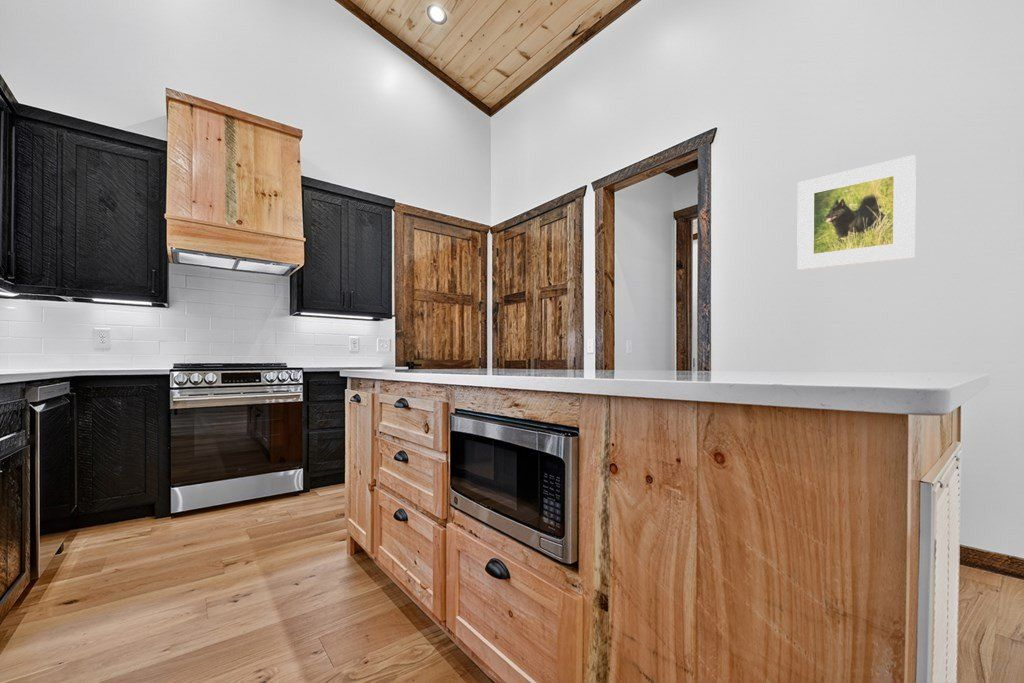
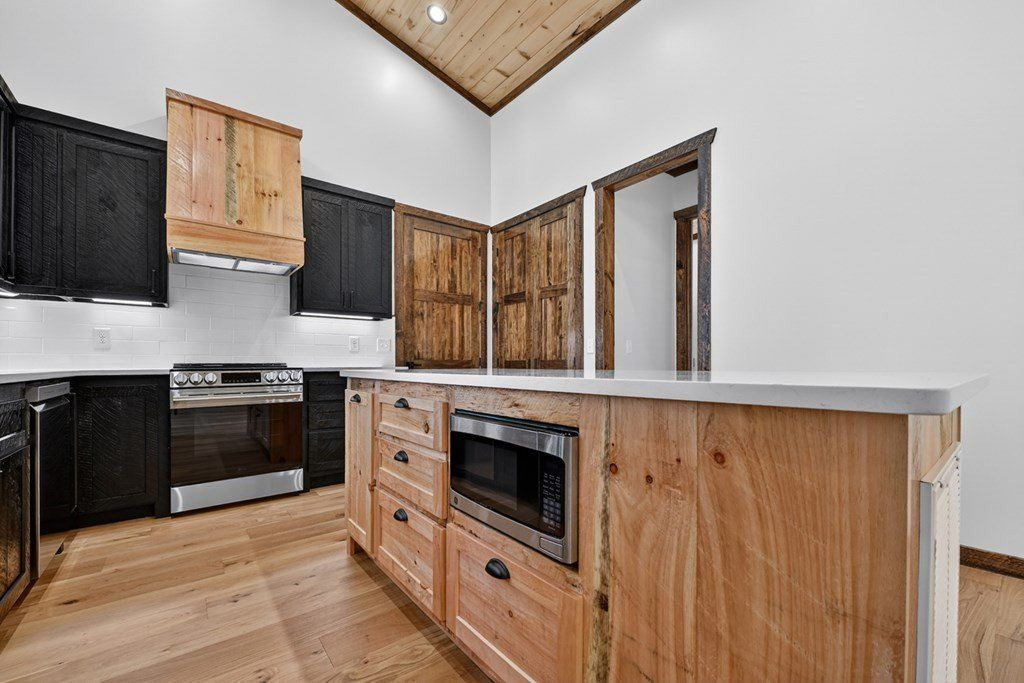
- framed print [796,154,917,271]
